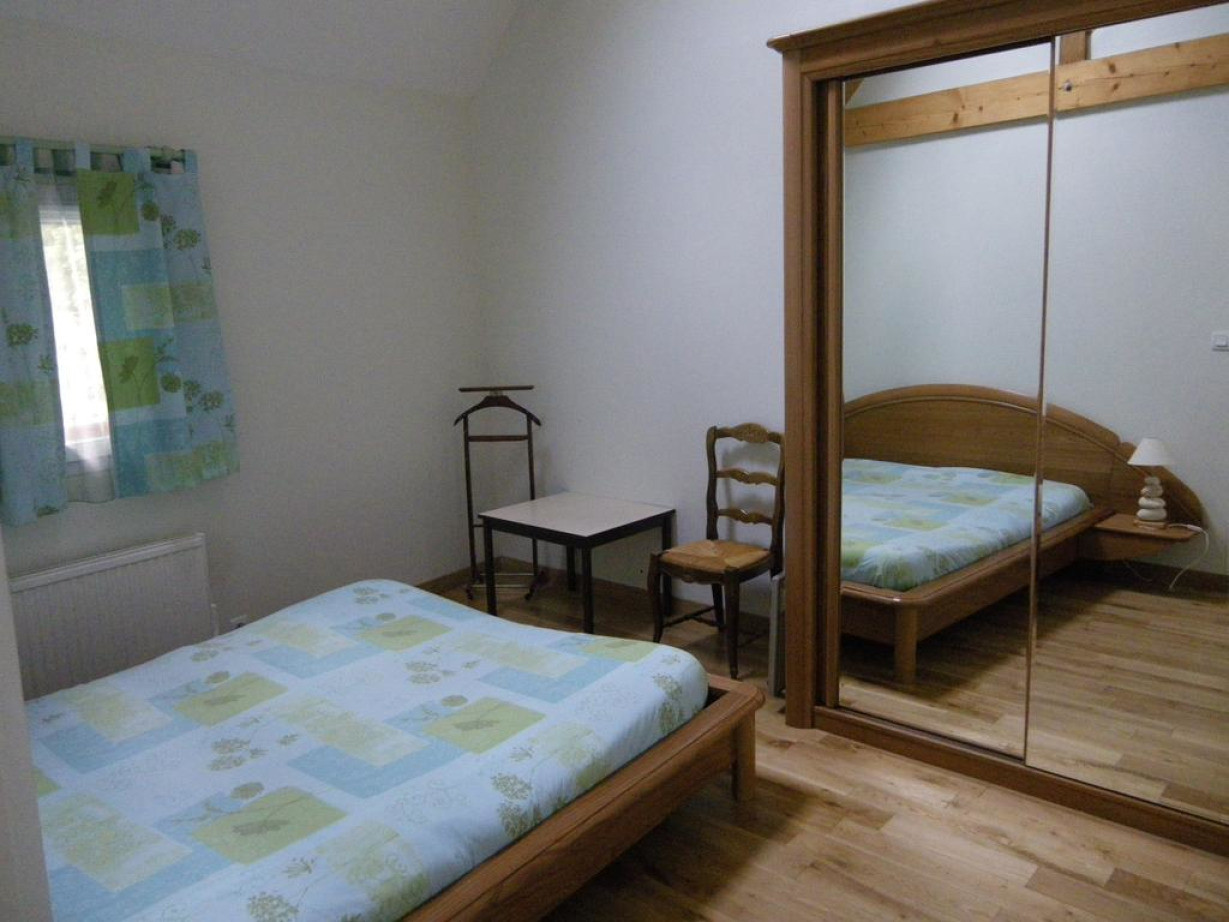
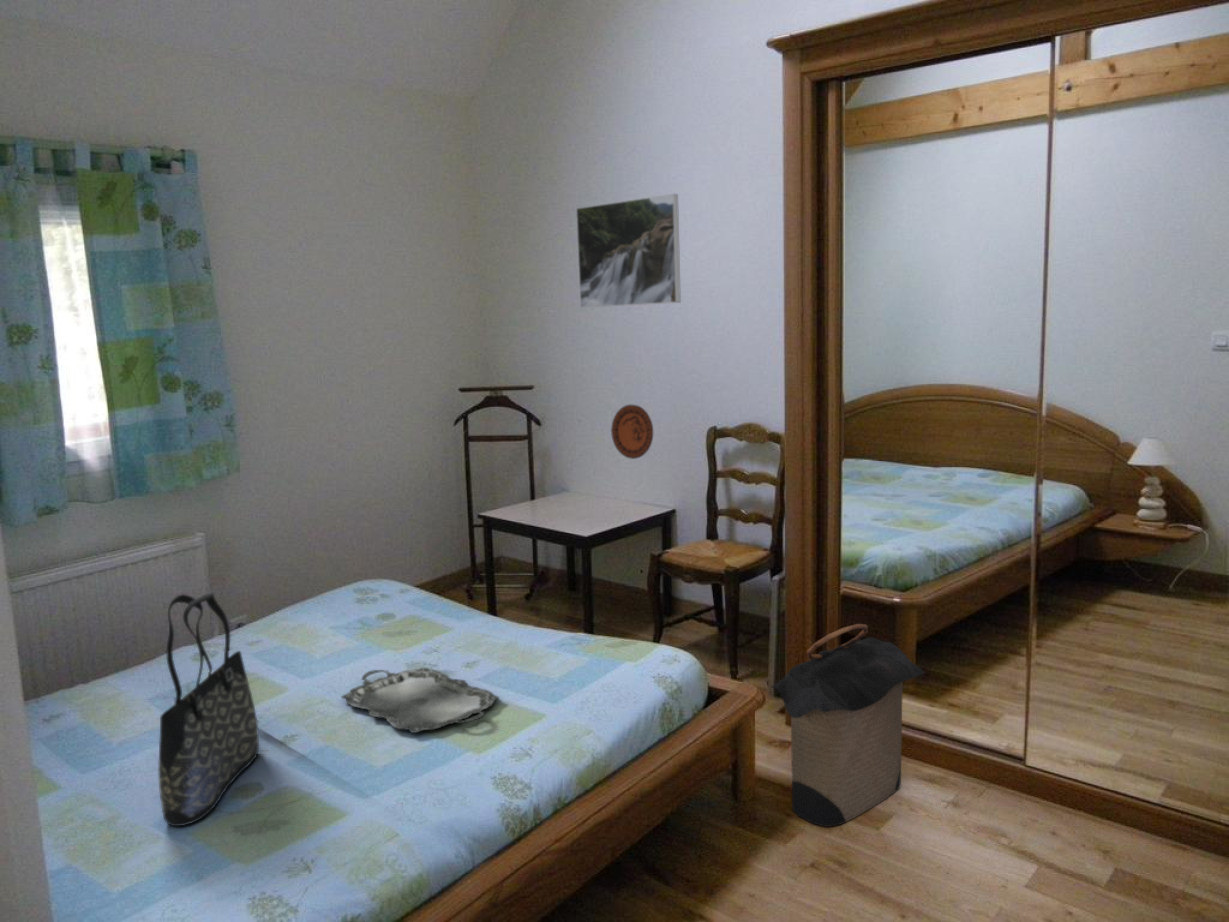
+ serving tray [340,667,500,734]
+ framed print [575,193,682,309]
+ laundry hamper [769,623,926,828]
+ tote bag [157,591,260,827]
+ decorative plate [610,404,654,460]
